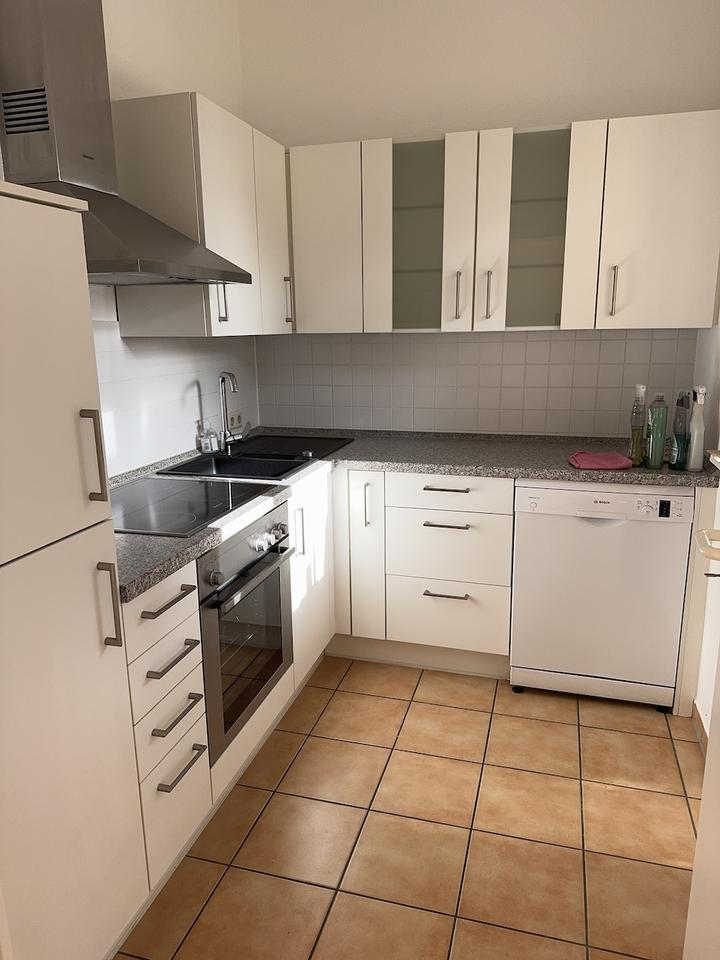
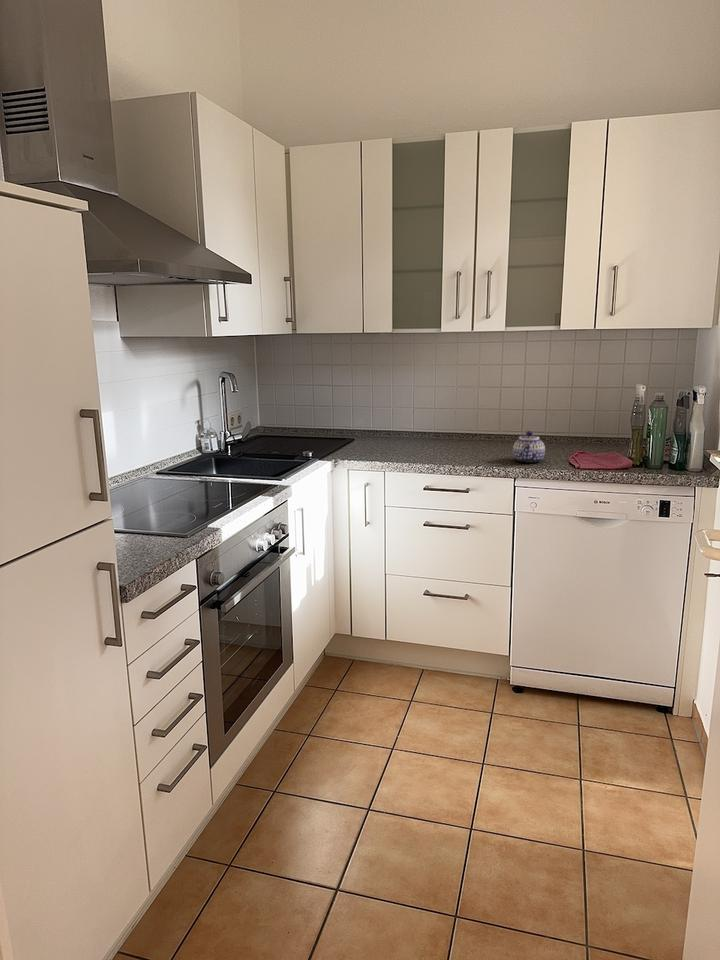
+ teapot [512,430,546,464]
